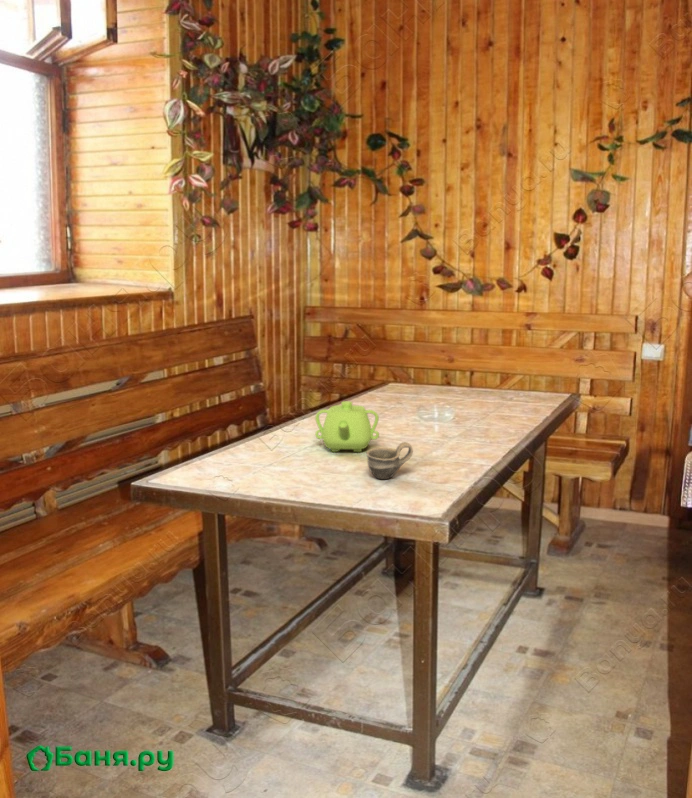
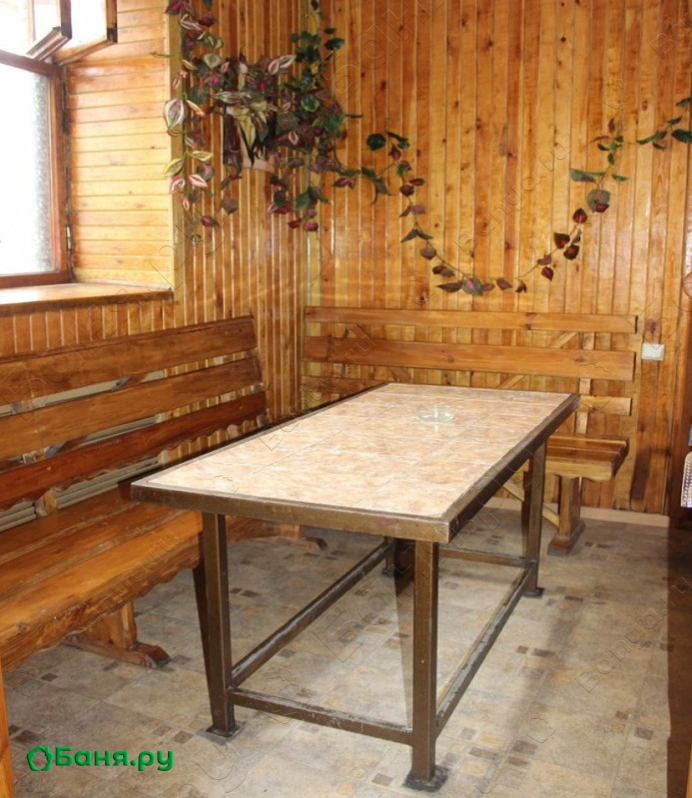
- teapot [314,400,380,453]
- cup [366,441,414,480]
